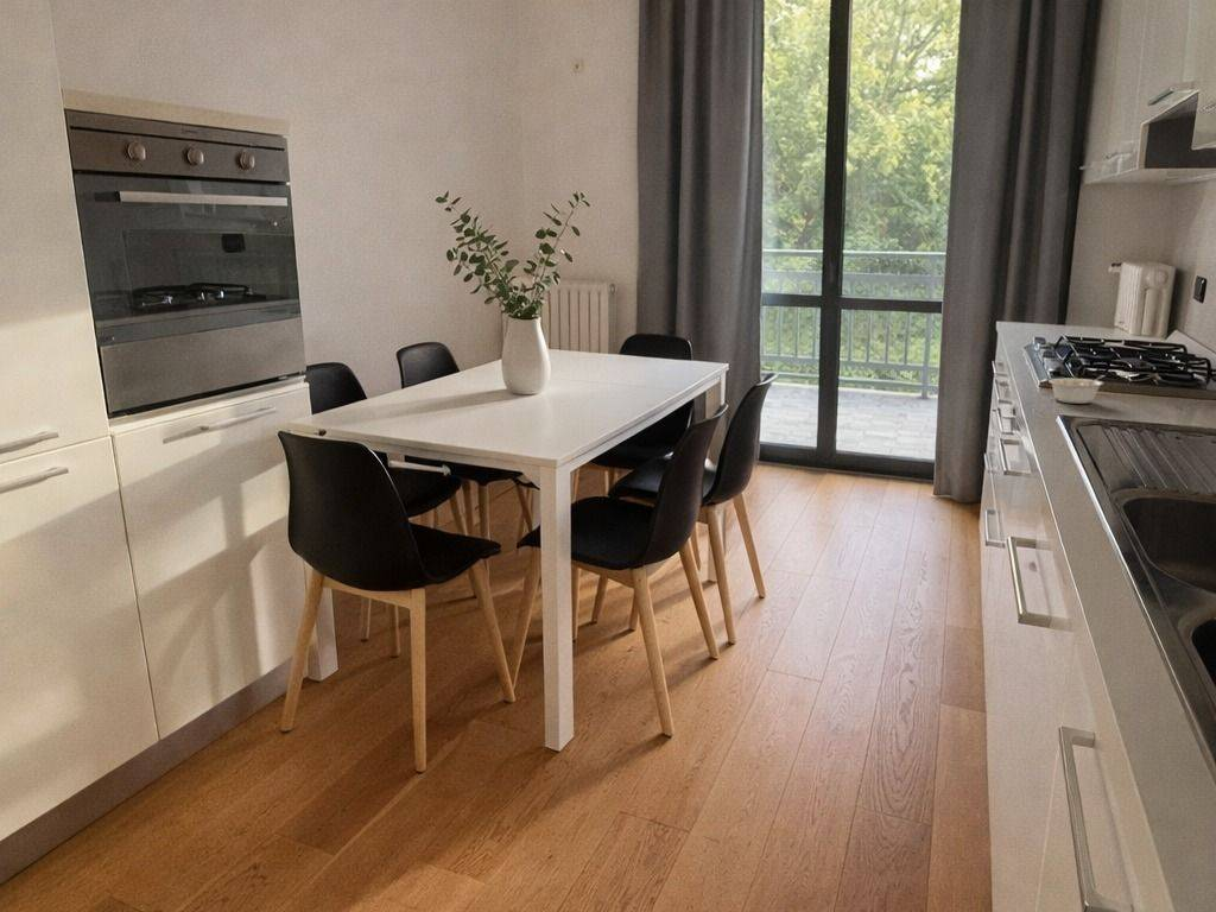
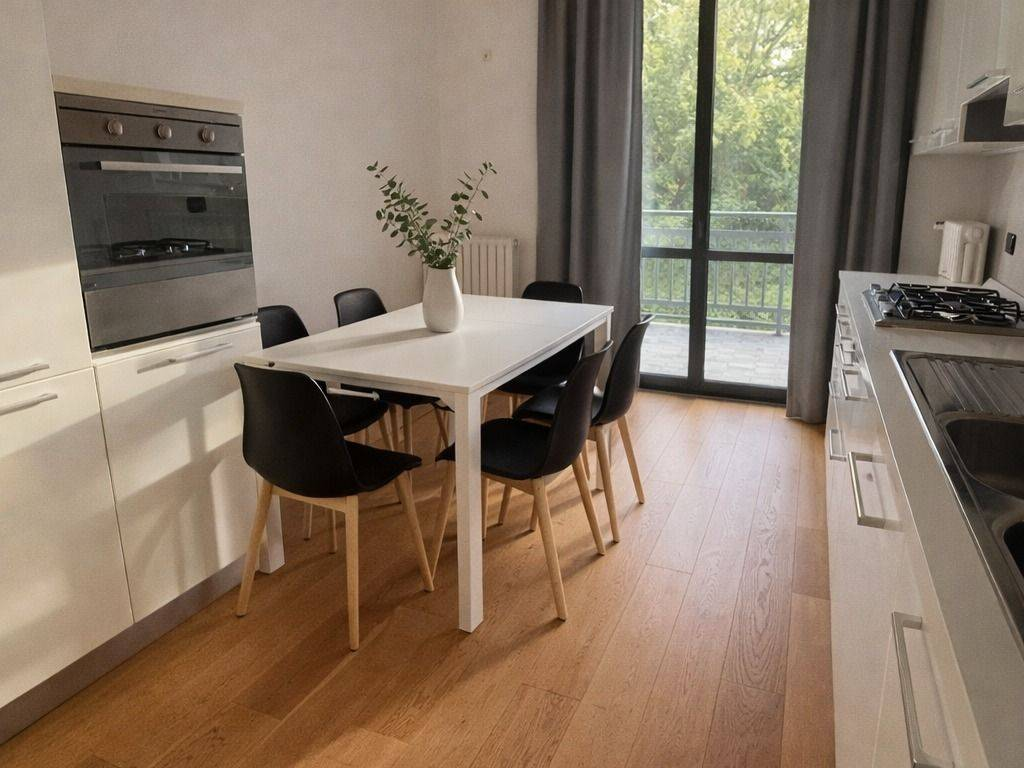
- legume [1047,374,1107,405]
